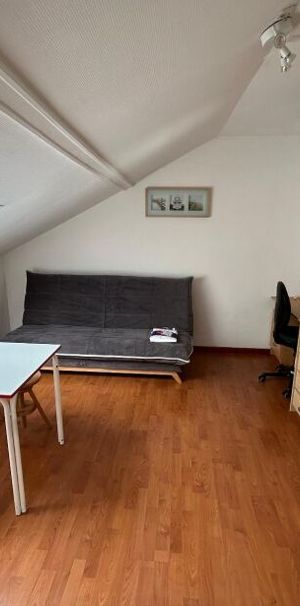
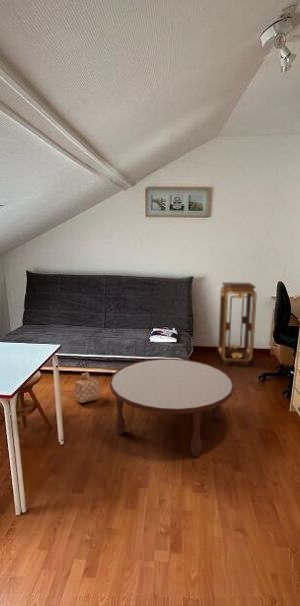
+ pedestal table [217,281,257,366]
+ coffee table [109,358,235,457]
+ basket [74,371,100,404]
